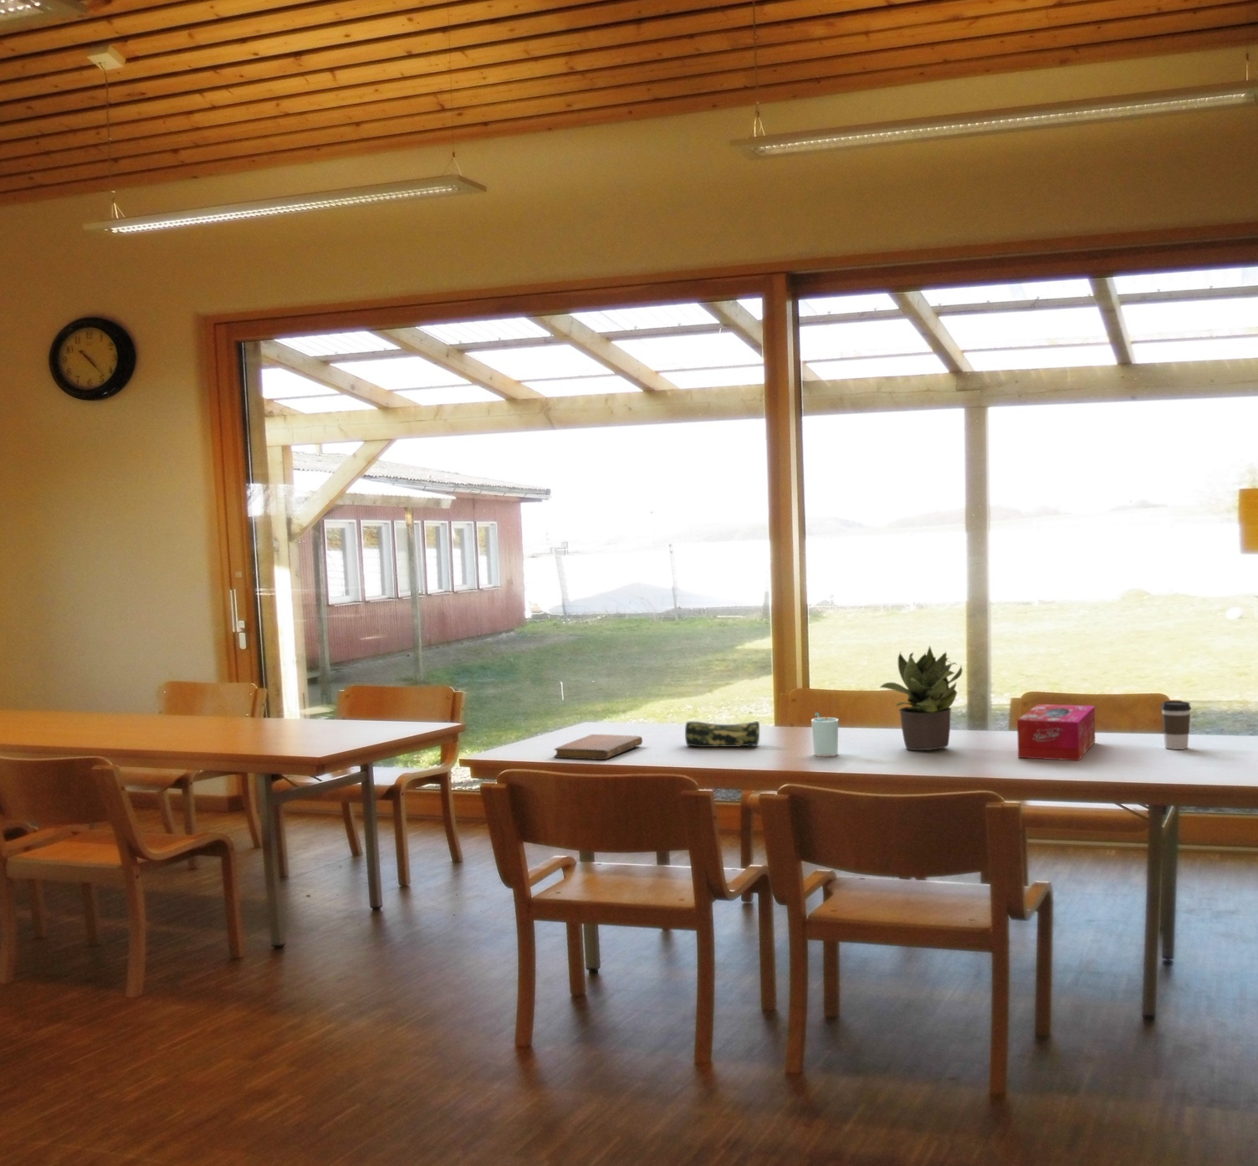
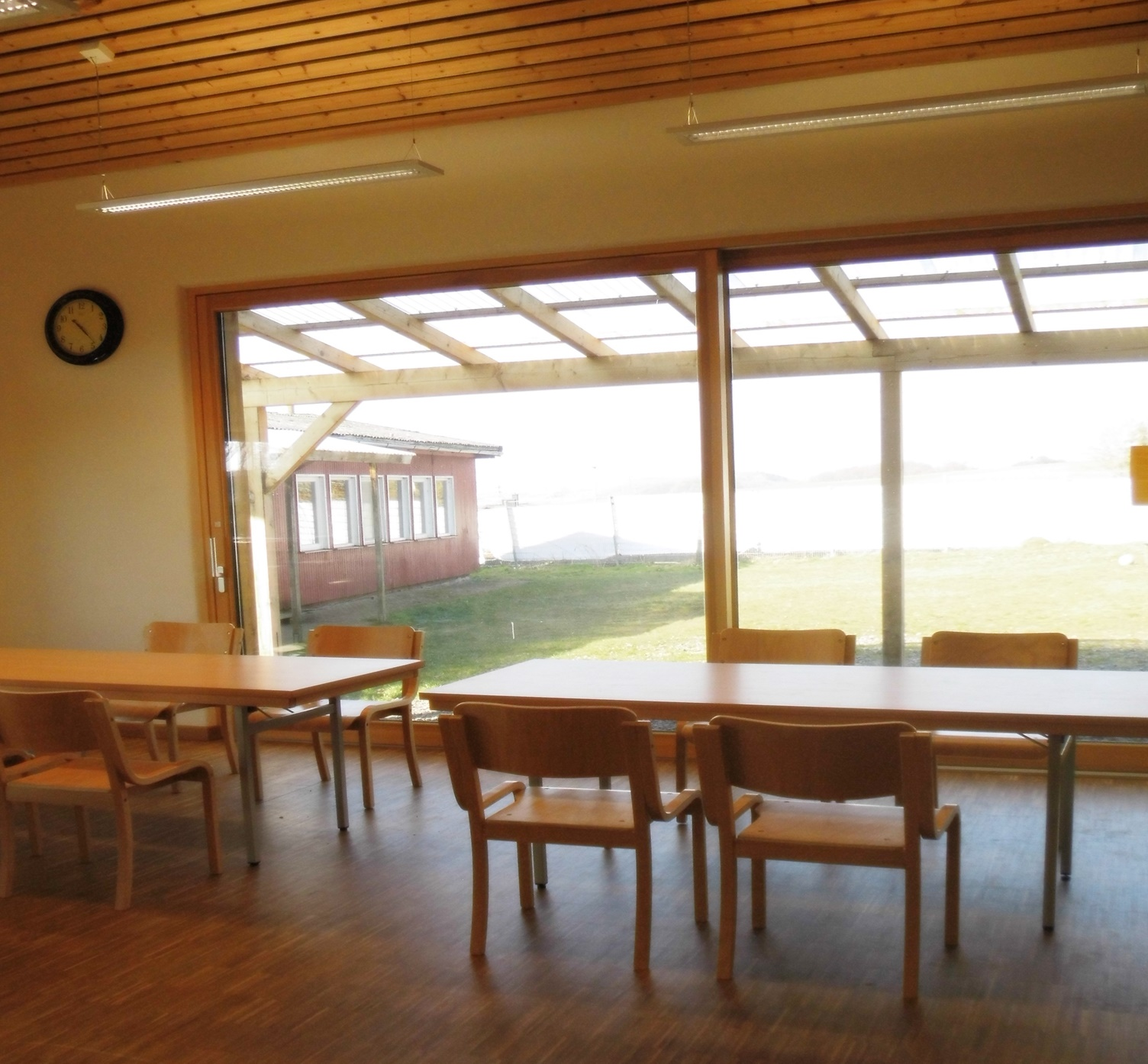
- potted plant [879,643,963,751]
- tissue box [1016,704,1096,762]
- pencil case [684,719,763,747]
- coffee cup [1159,700,1192,751]
- cup [811,712,839,758]
- notebook [553,733,643,761]
